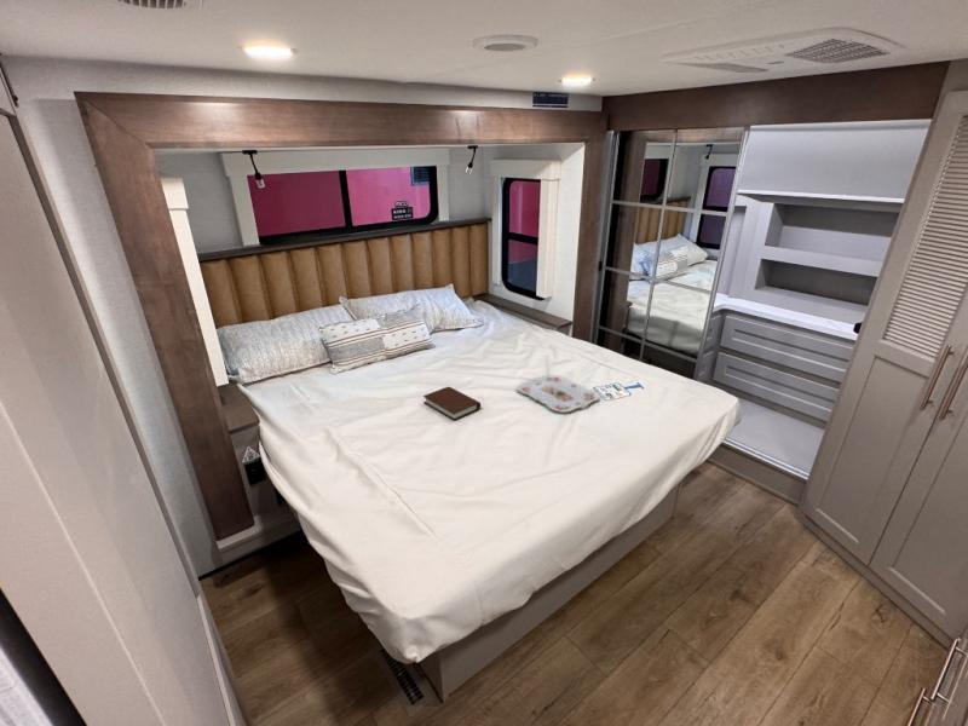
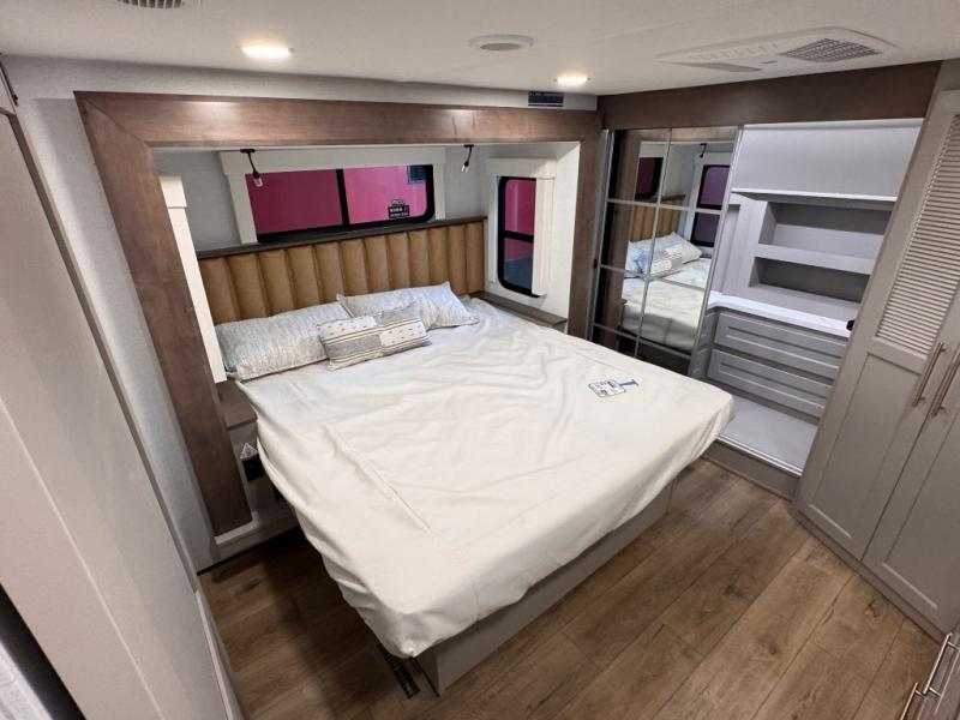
- book [422,386,482,422]
- serving tray [515,374,600,414]
